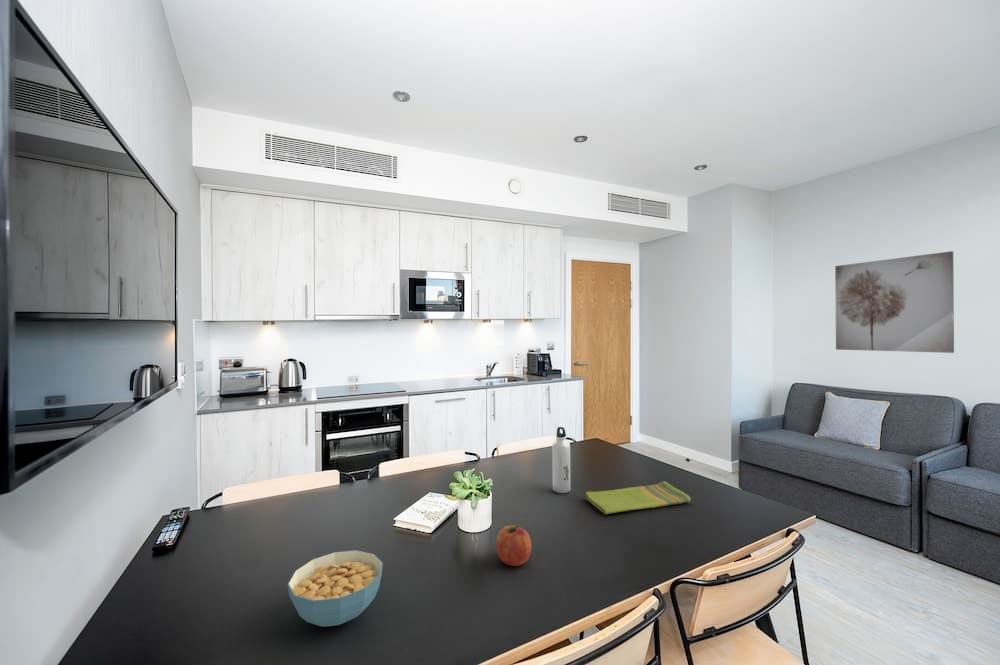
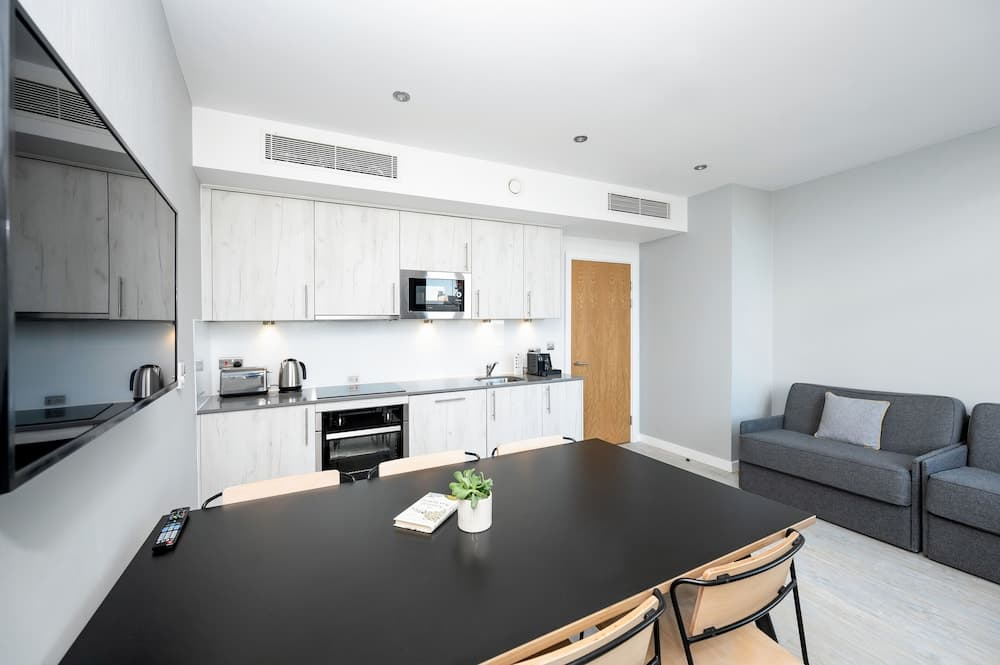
- cereal bowl [287,549,384,627]
- dish towel [584,480,692,515]
- fruit [495,524,532,567]
- water bottle [551,426,571,494]
- wall art [834,250,955,354]
